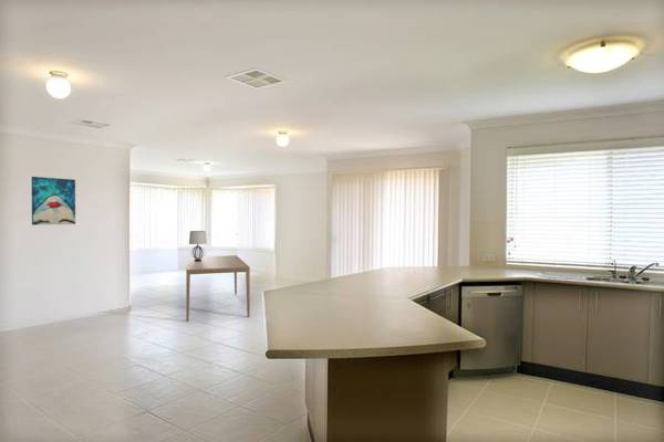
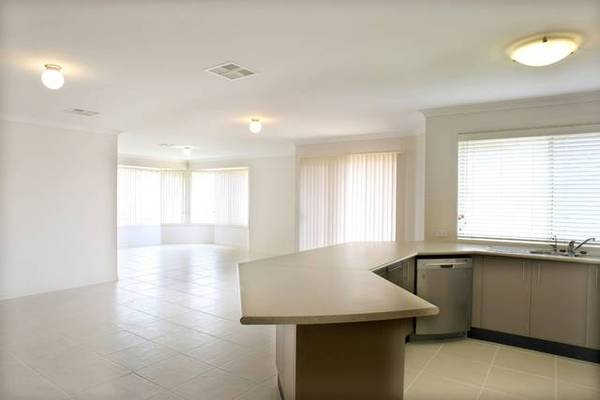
- lamp [188,230,208,262]
- dining table [185,254,251,323]
- wall art [31,176,76,227]
